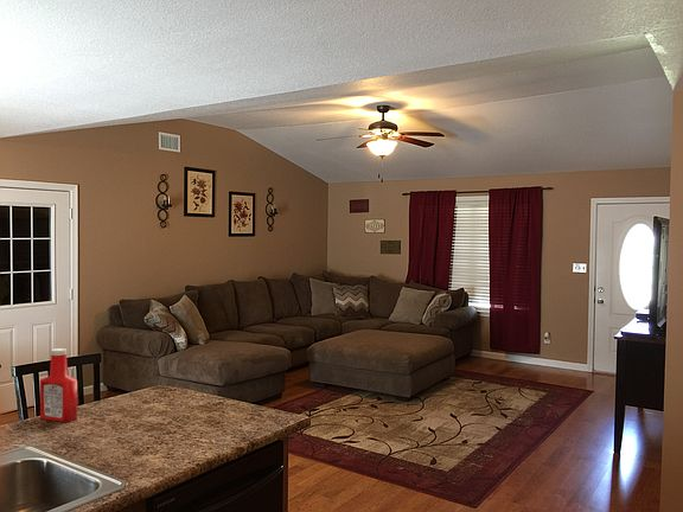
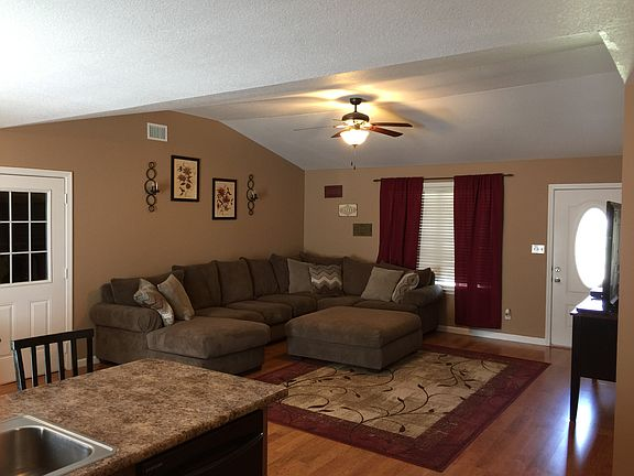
- soap bottle [39,347,78,423]
